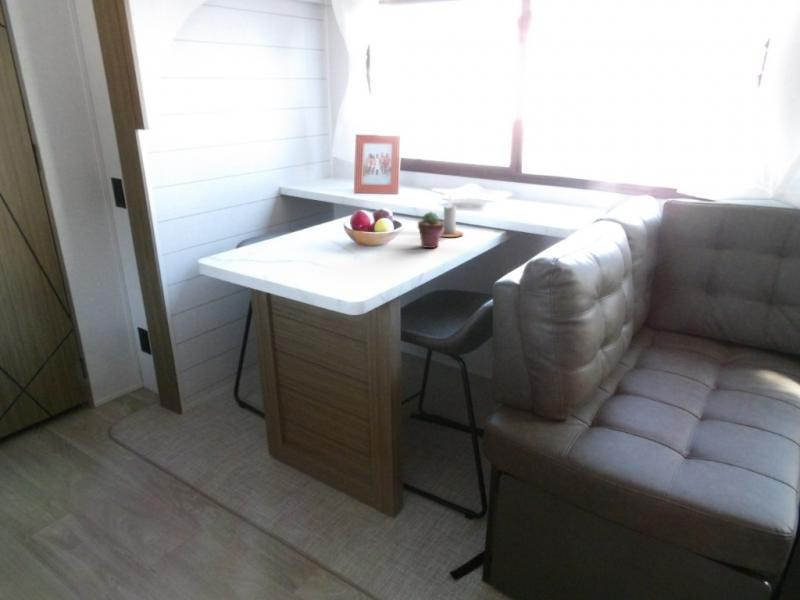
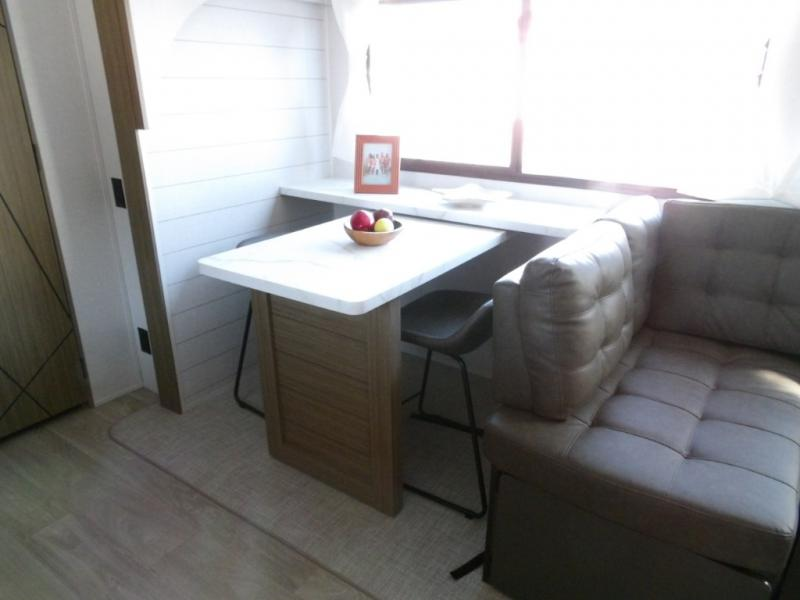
- candle [440,193,464,238]
- potted succulent [417,211,444,249]
